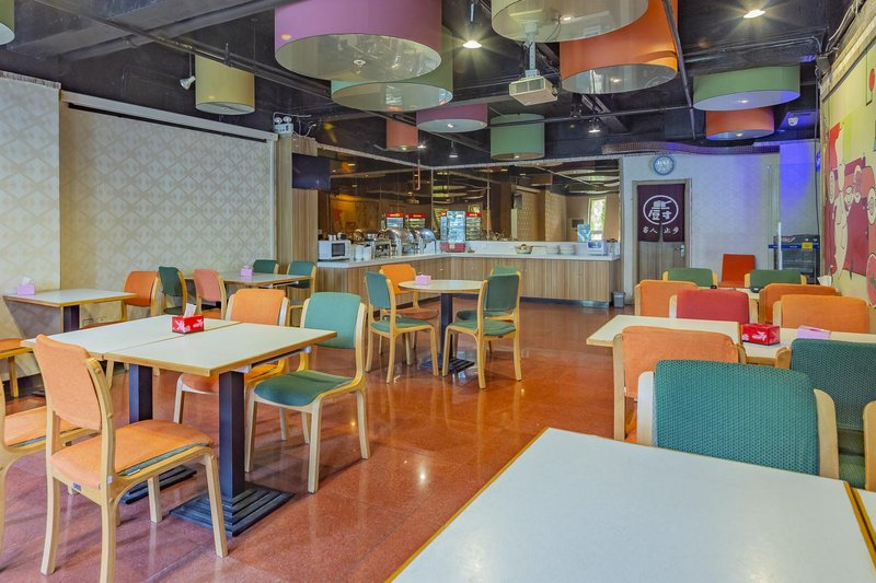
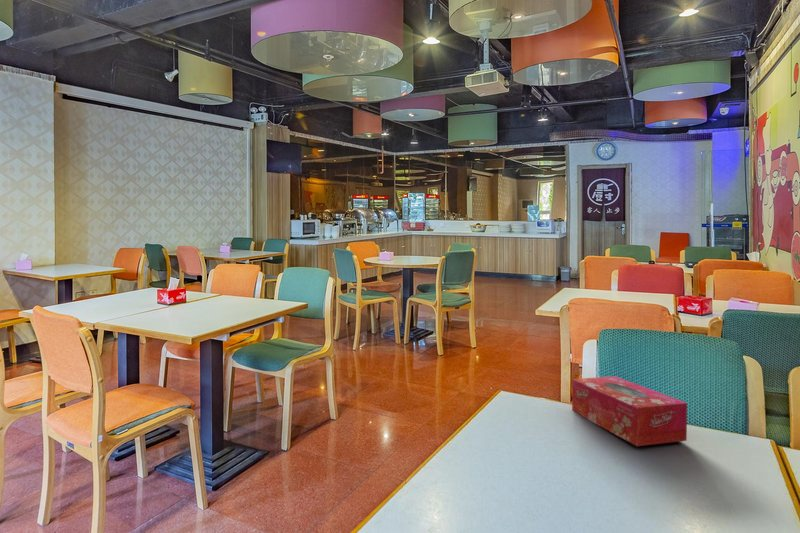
+ tissue box [571,375,688,447]
